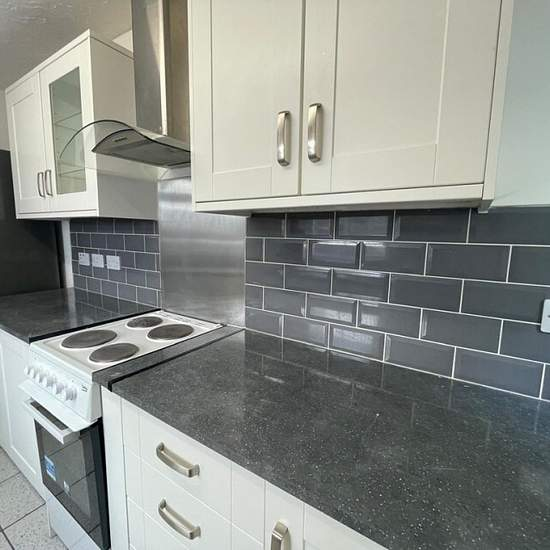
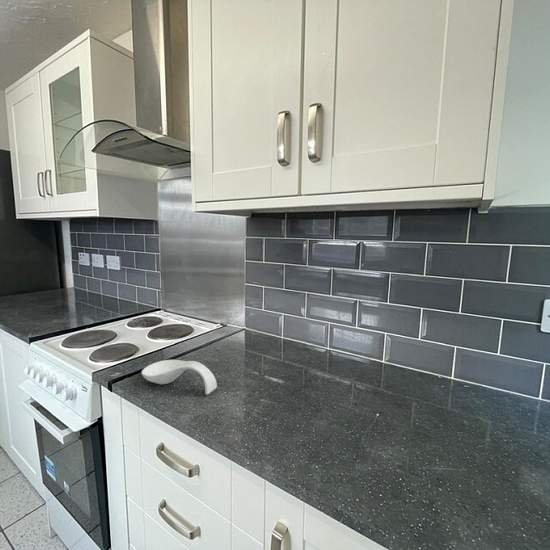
+ spoon rest [141,359,218,396]
